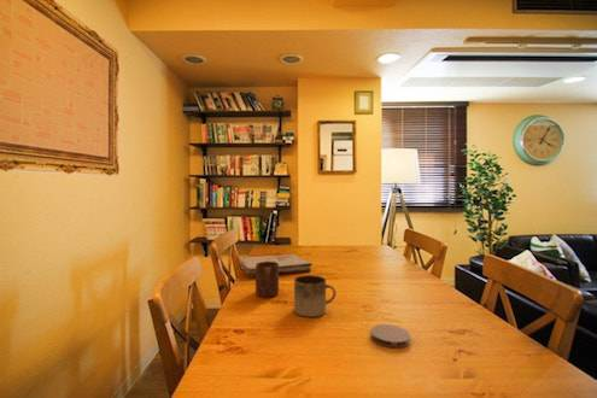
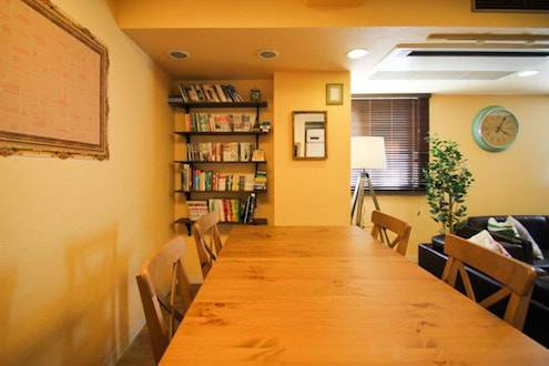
- cup [254,262,280,298]
- book [238,253,314,277]
- coaster [369,323,411,349]
- mug [293,274,336,318]
